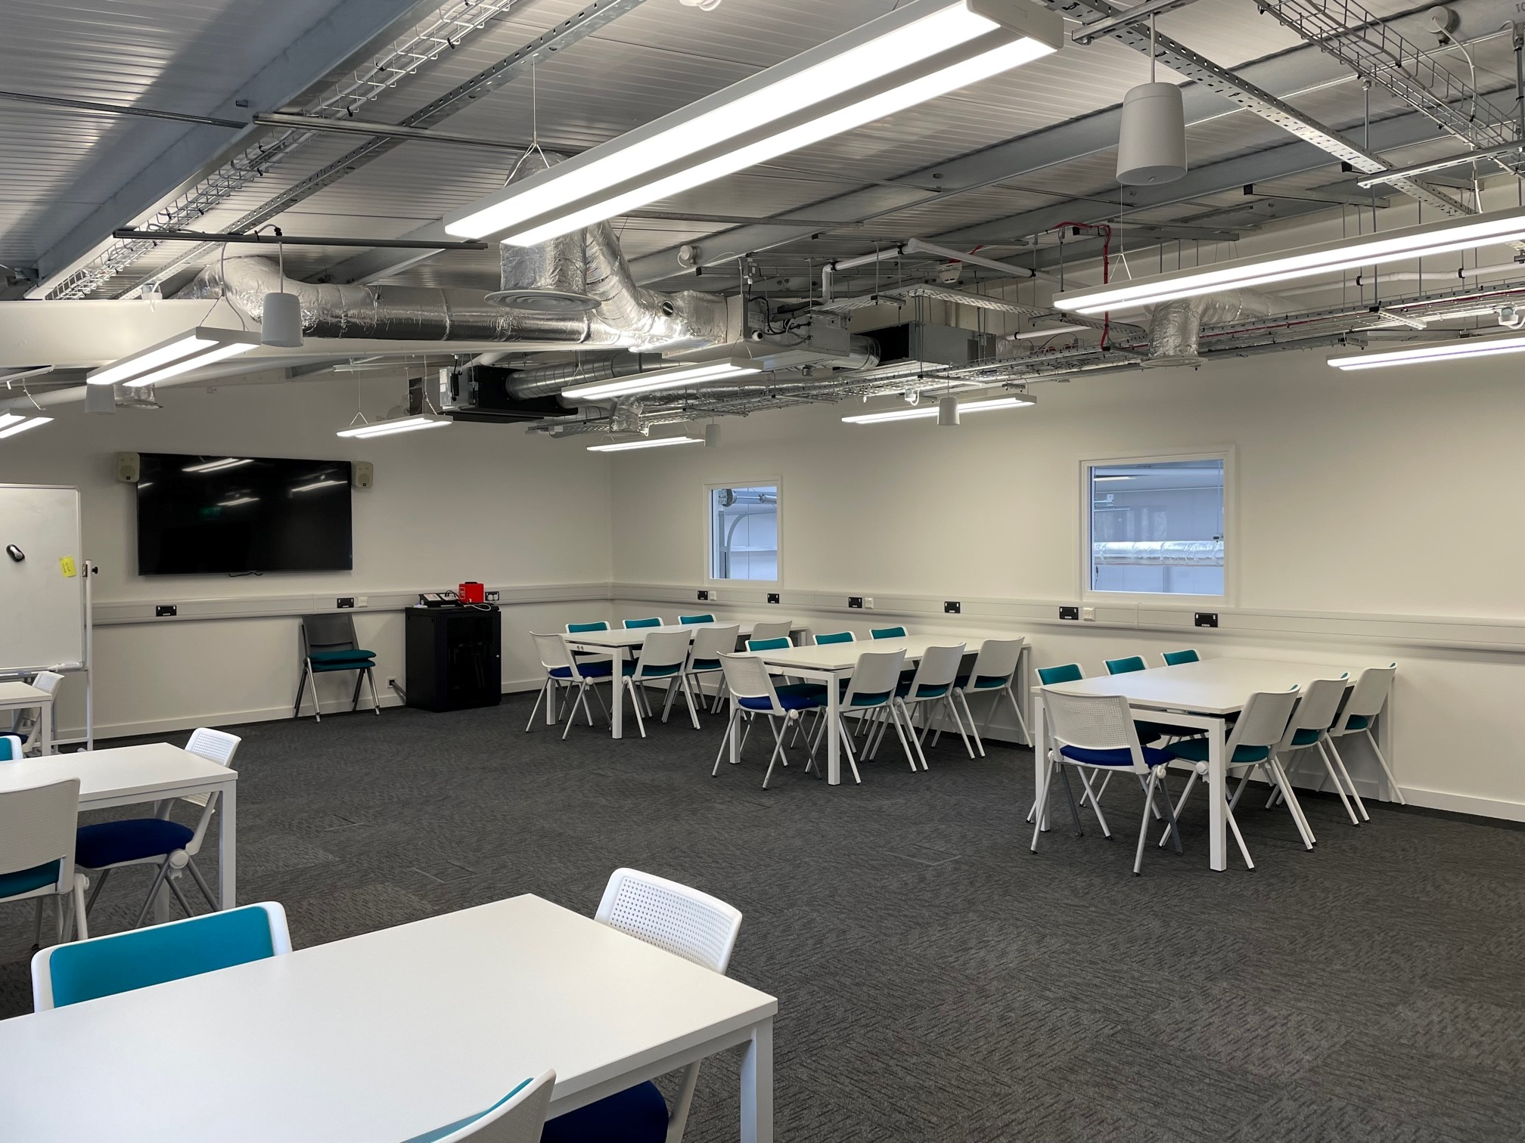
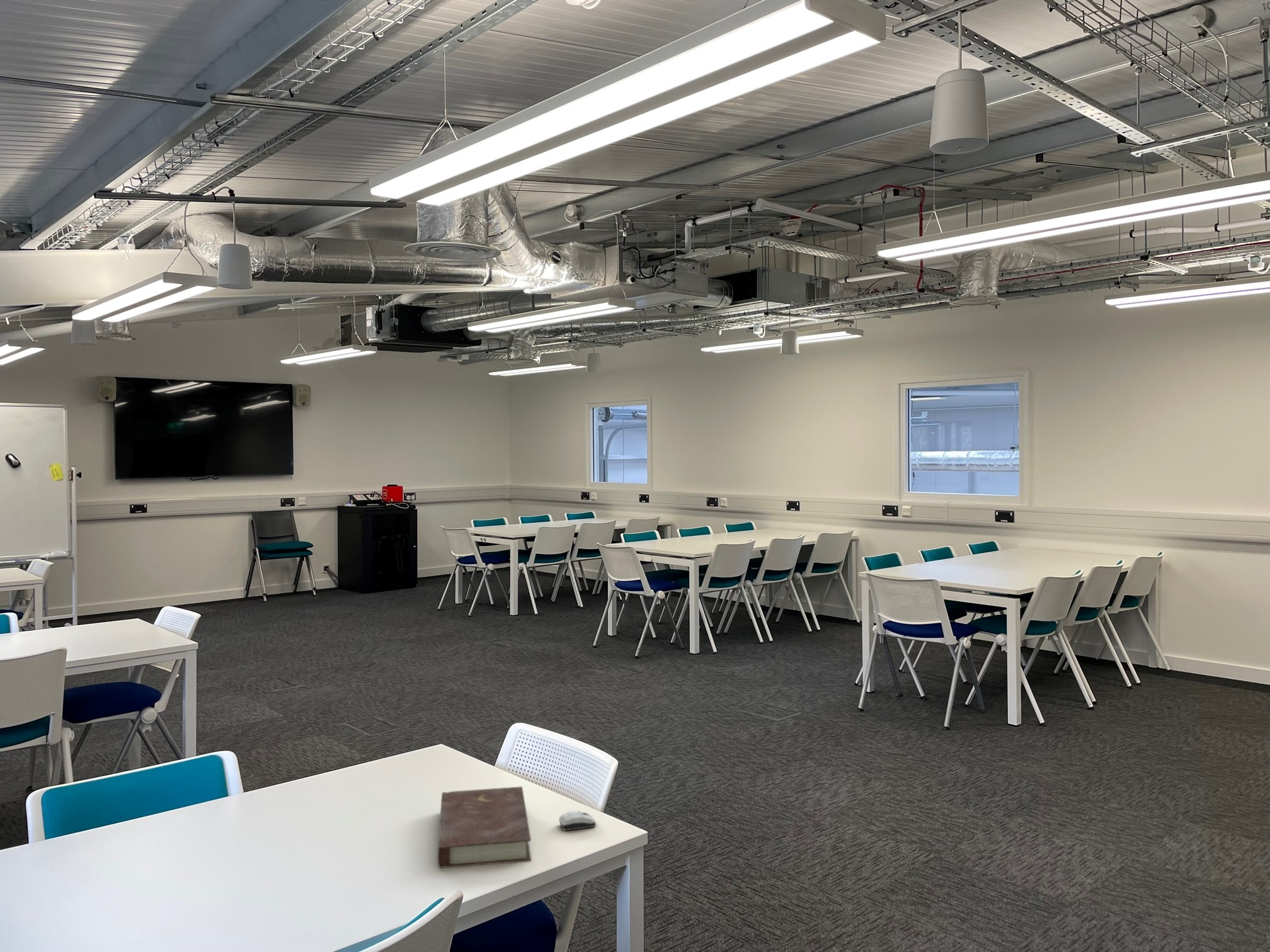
+ book [437,786,532,869]
+ computer mouse [558,810,597,831]
